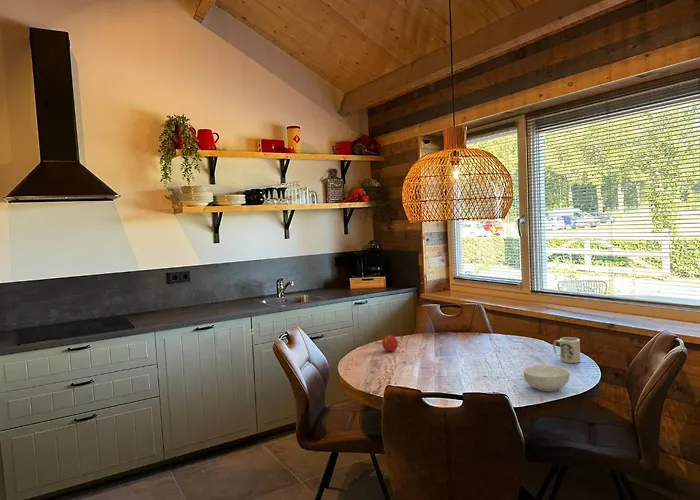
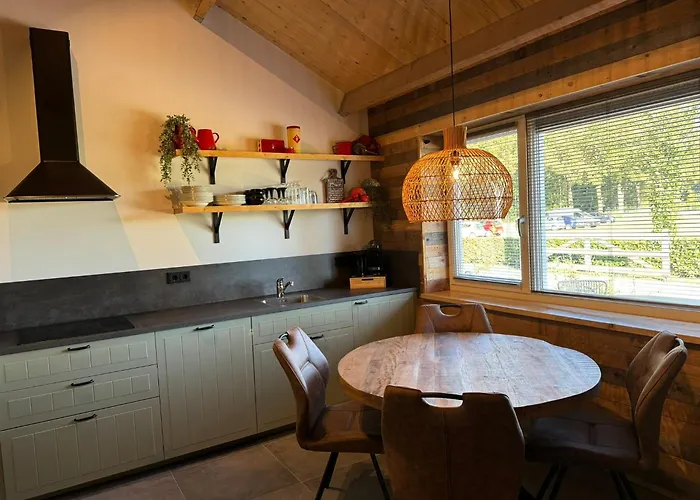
- fruit [381,334,399,352]
- mug [552,336,581,364]
- cereal bowl [523,365,570,392]
